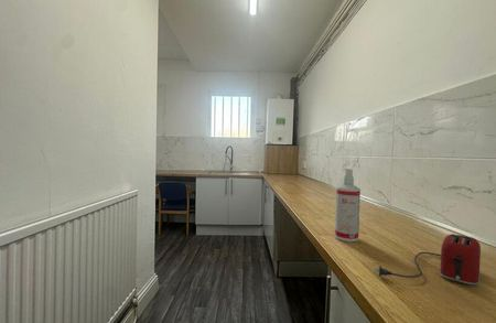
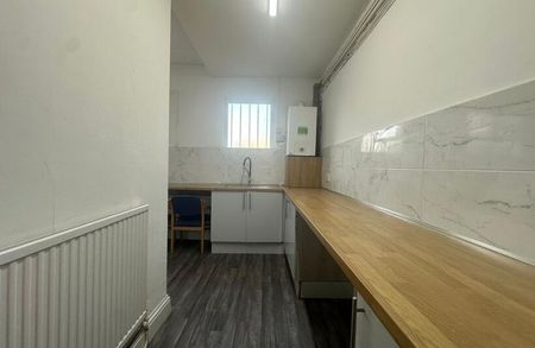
- spray bottle [334,168,362,243]
- toaster [373,233,482,286]
